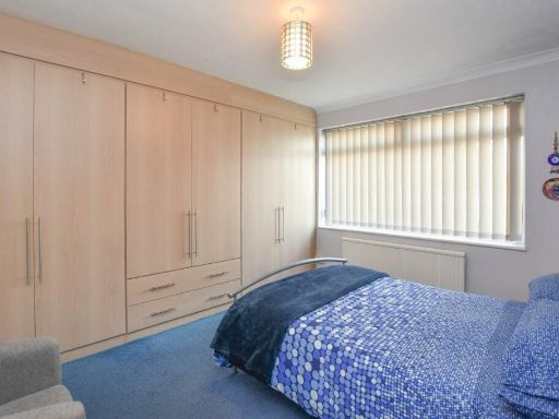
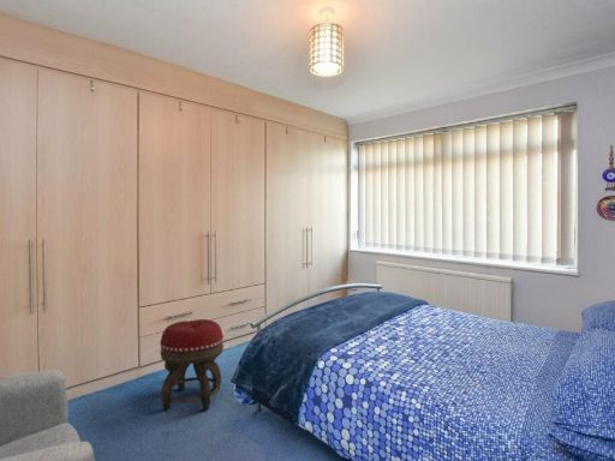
+ footstool [159,318,225,411]
